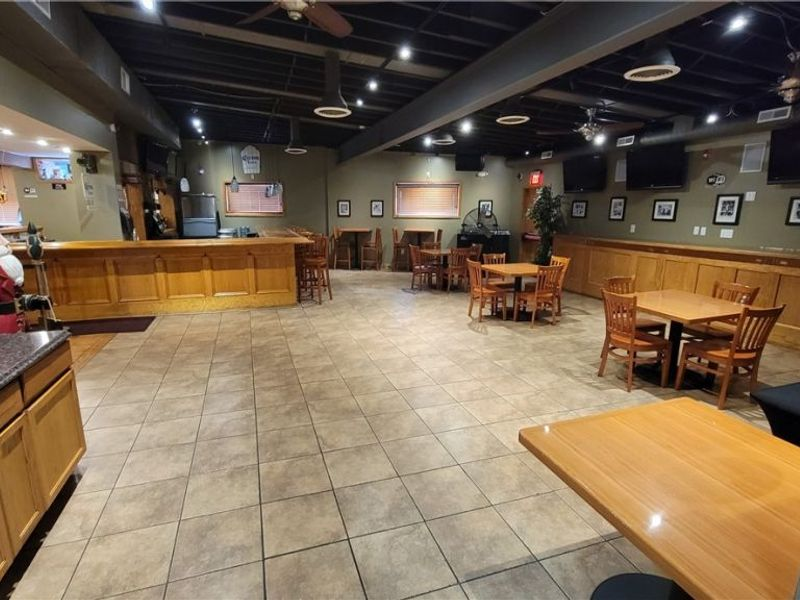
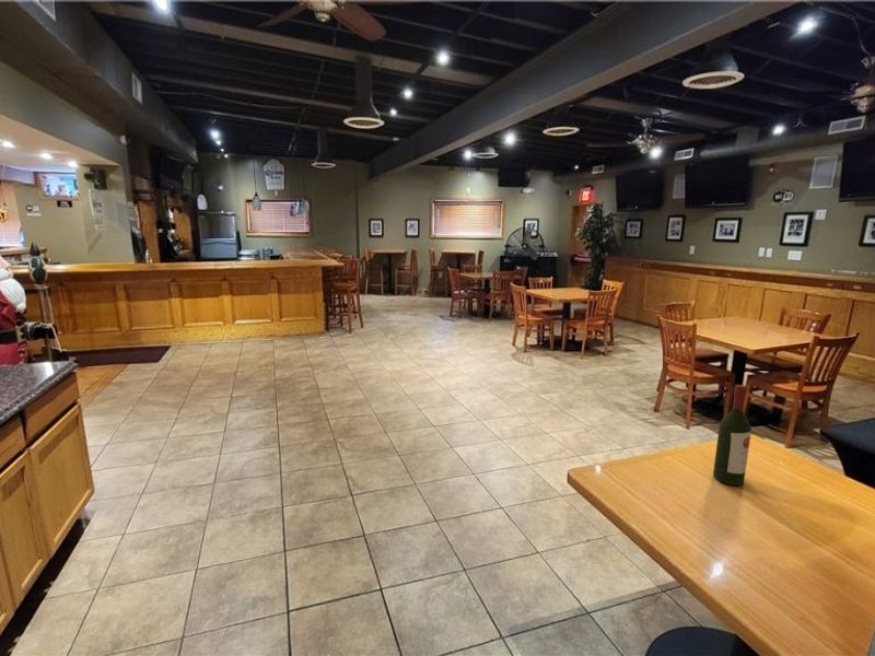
+ wine bottle [712,384,752,487]
